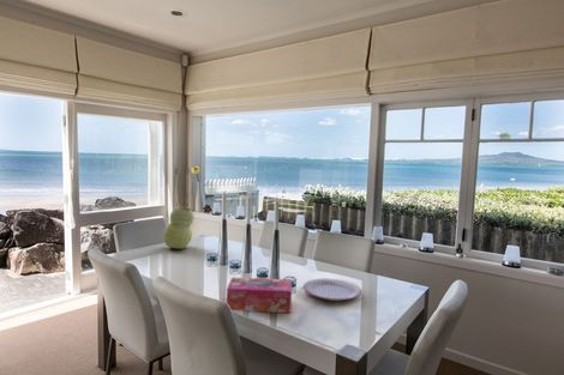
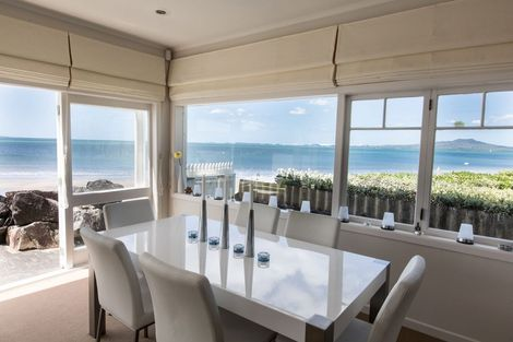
- tissue box [226,277,293,314]
- plate [302,277,362,302]
- vase [162,206,194,250]
